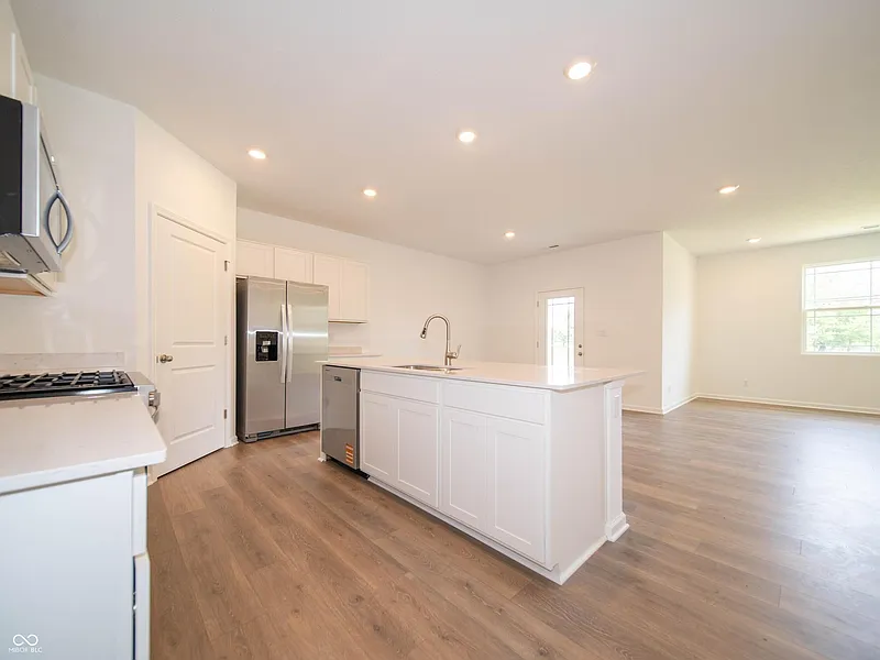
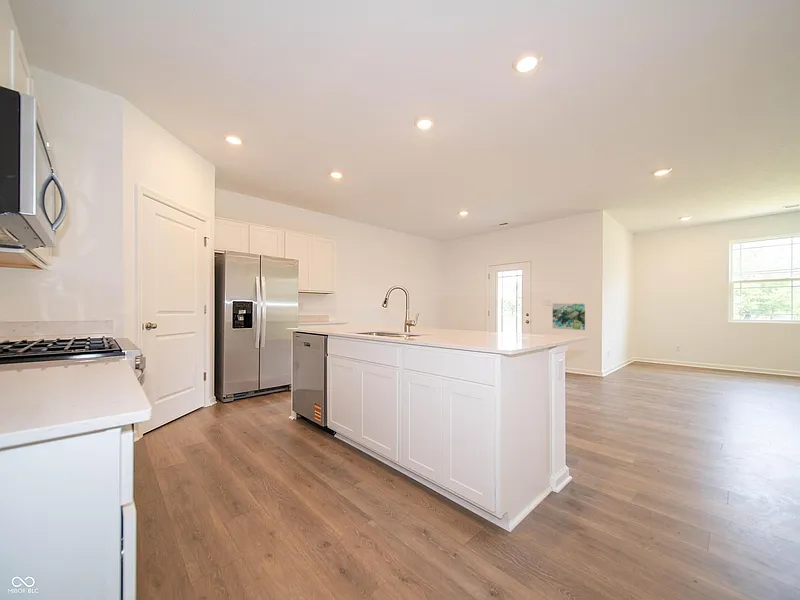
+ wall art [552,302,586,331]
